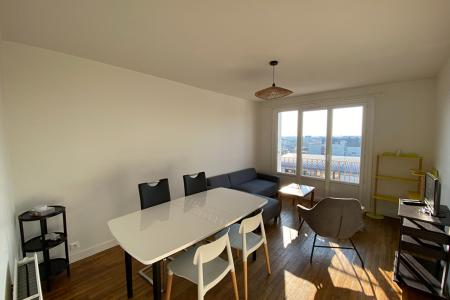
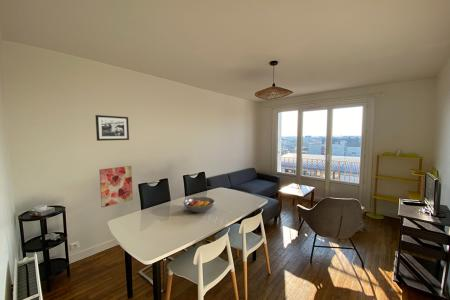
+ fruit bowl [183,196,216,214]
+ wall art [98,165,134,208]
+ picture frame [94,114,130,142]
